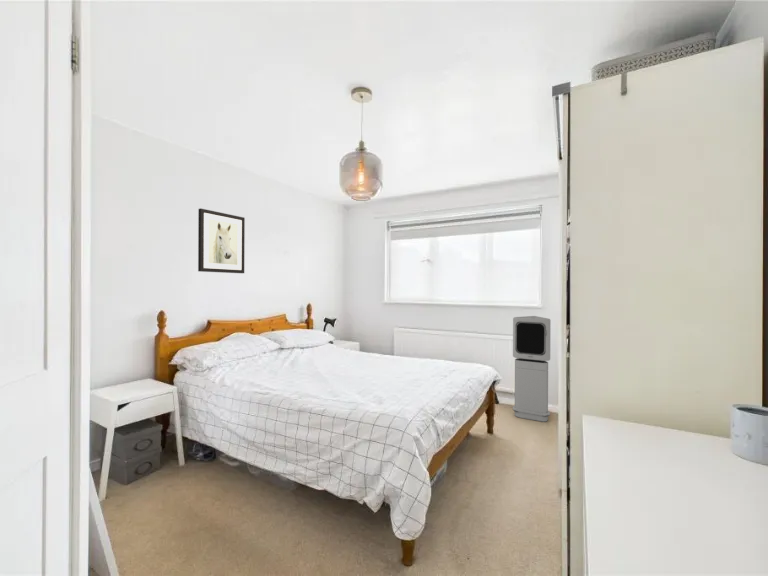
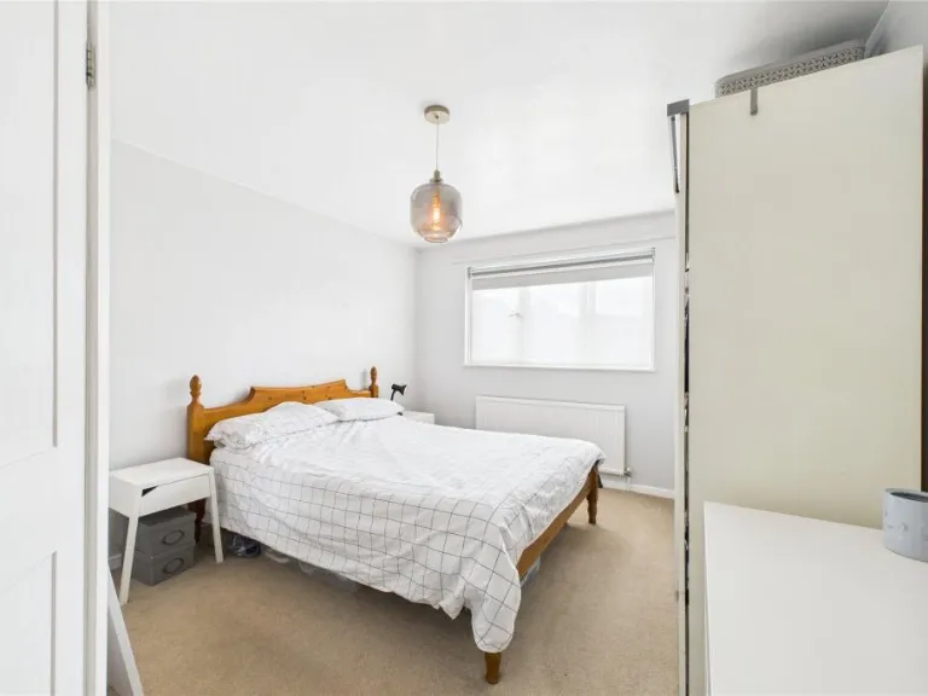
- wall art [197,207,246,274]
- air purifier [512,315,552,423]
